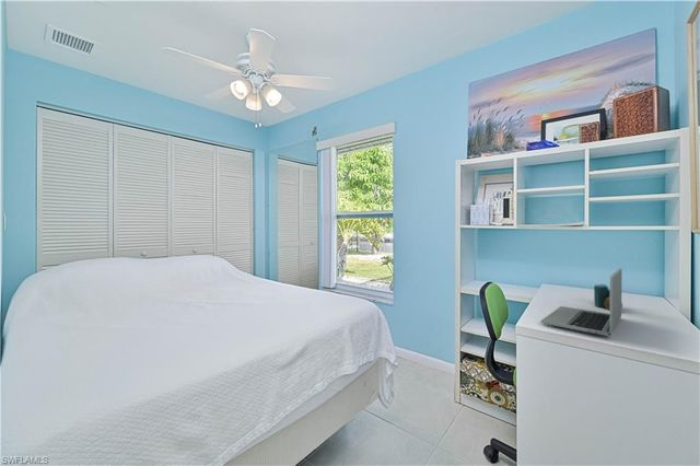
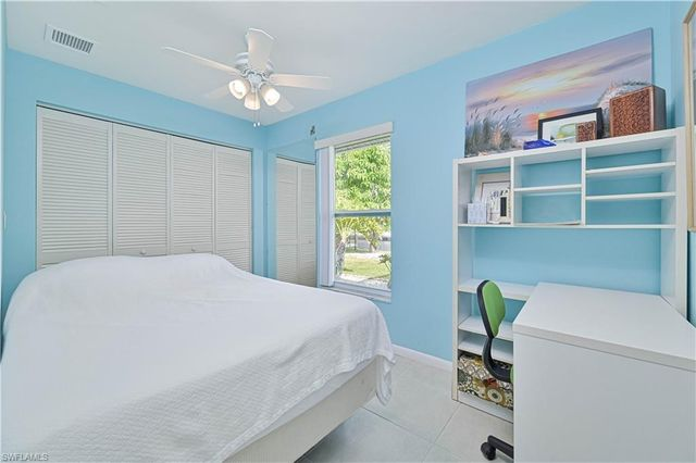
- laptop [540,267,622,337]
- candle [593,283,623,311]
